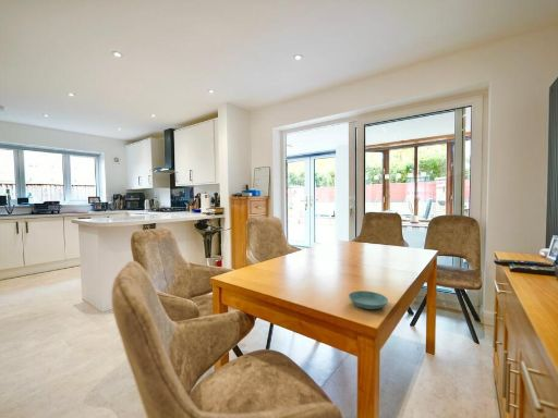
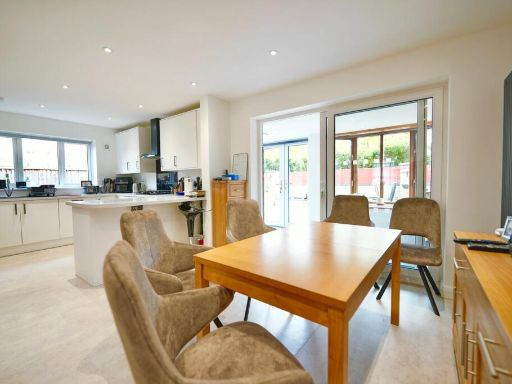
- saucer [348,290,389,310]
